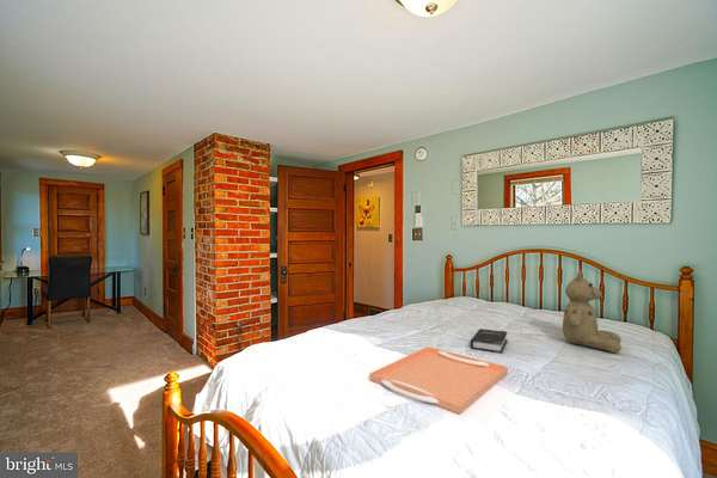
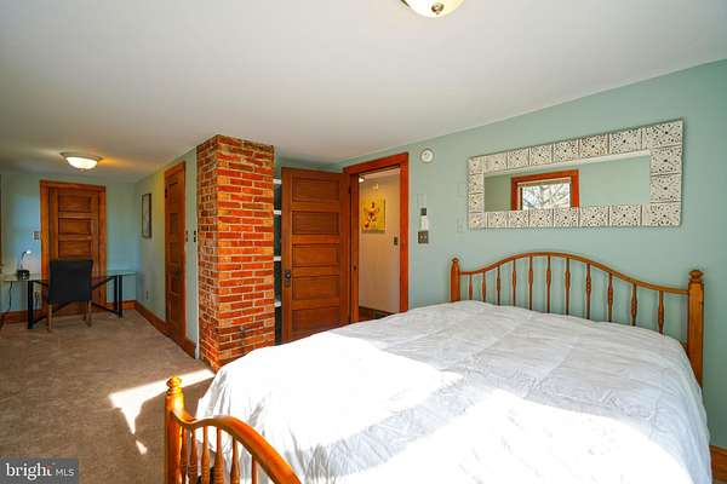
- teddy bear [562,269,623,354]
- serving tray [368,345,509,415]
- hardback book [470,327,508,355]
